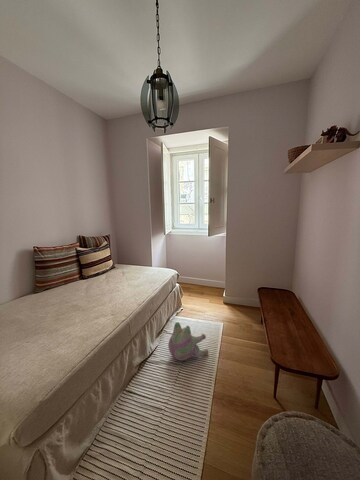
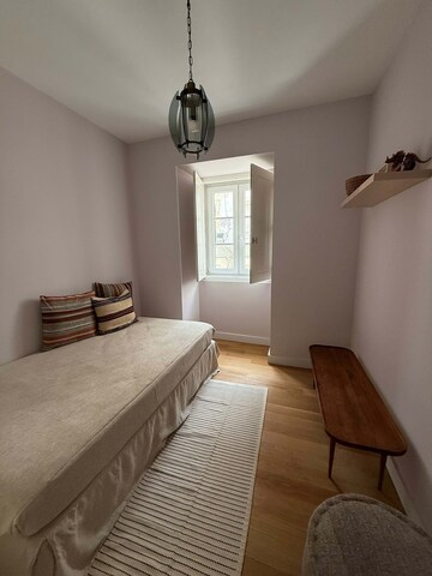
- plush toy [168,321,209,361]
